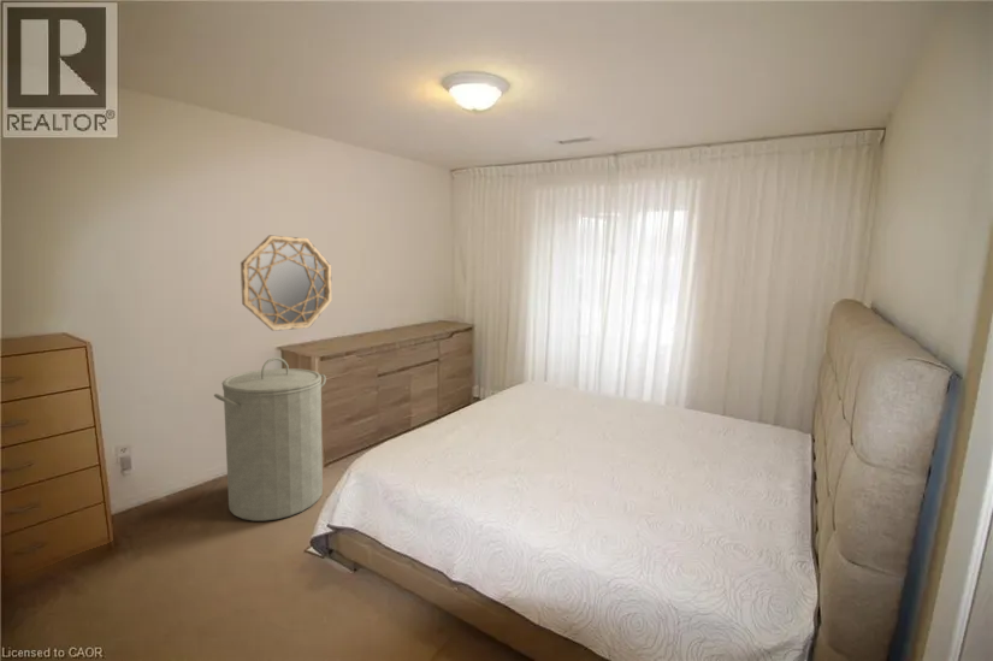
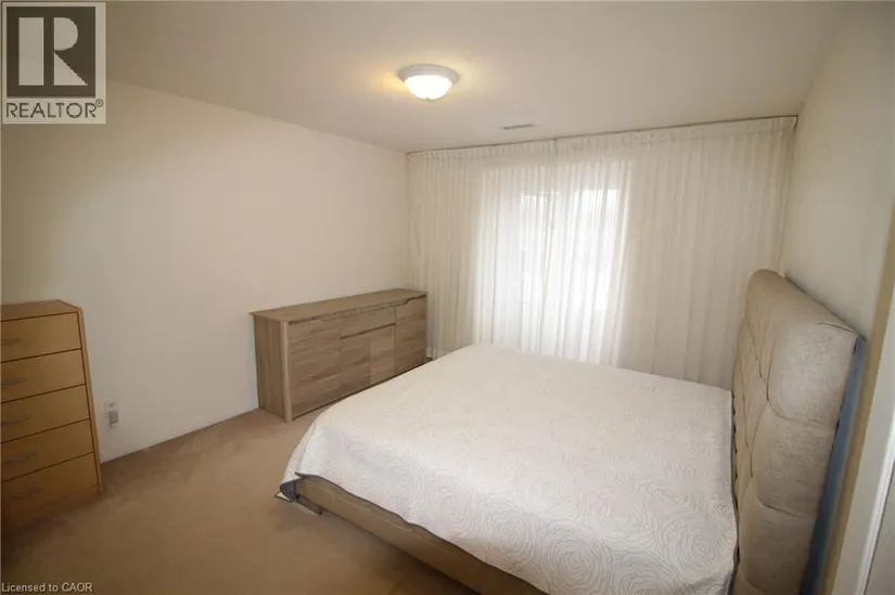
- home mirror [240,235,333,332]
- laundry hamper [213,356,327,521]
